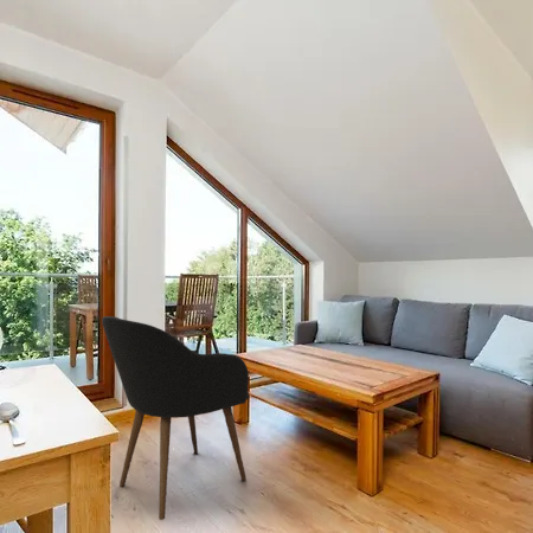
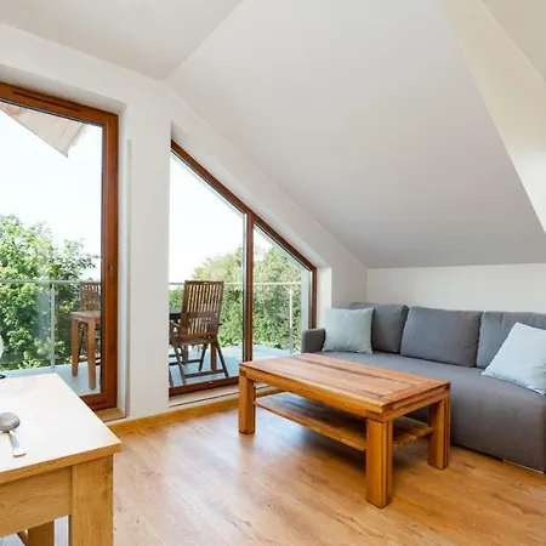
- armchair [101,315,250,521]
